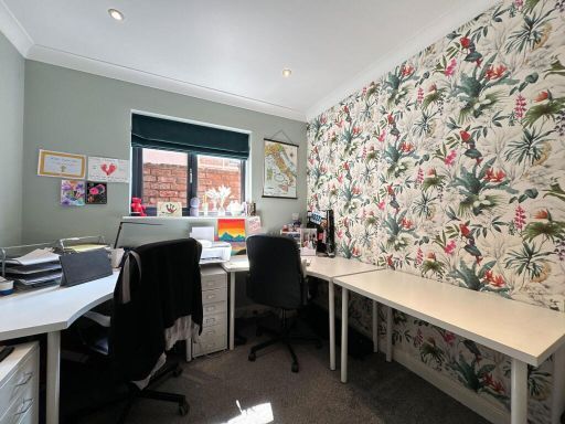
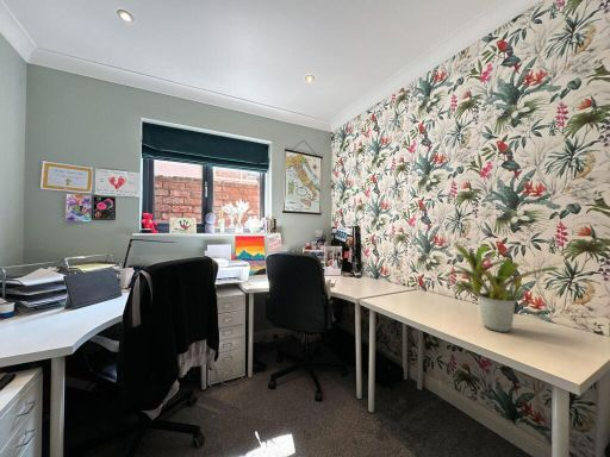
+ potted plant [443,242,560,333]
